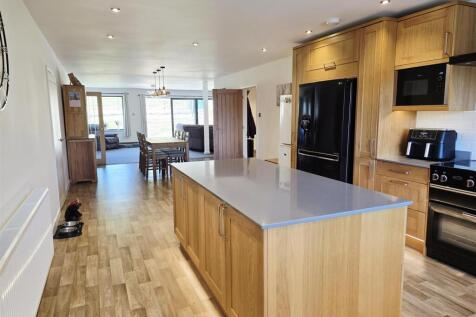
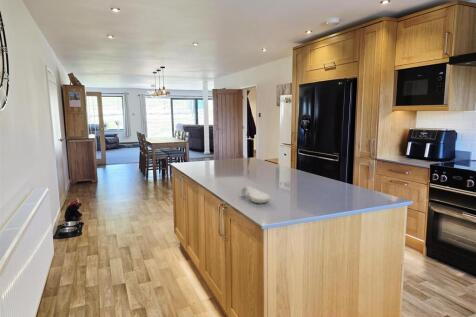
+ spoon rest [238,185,271,204]
